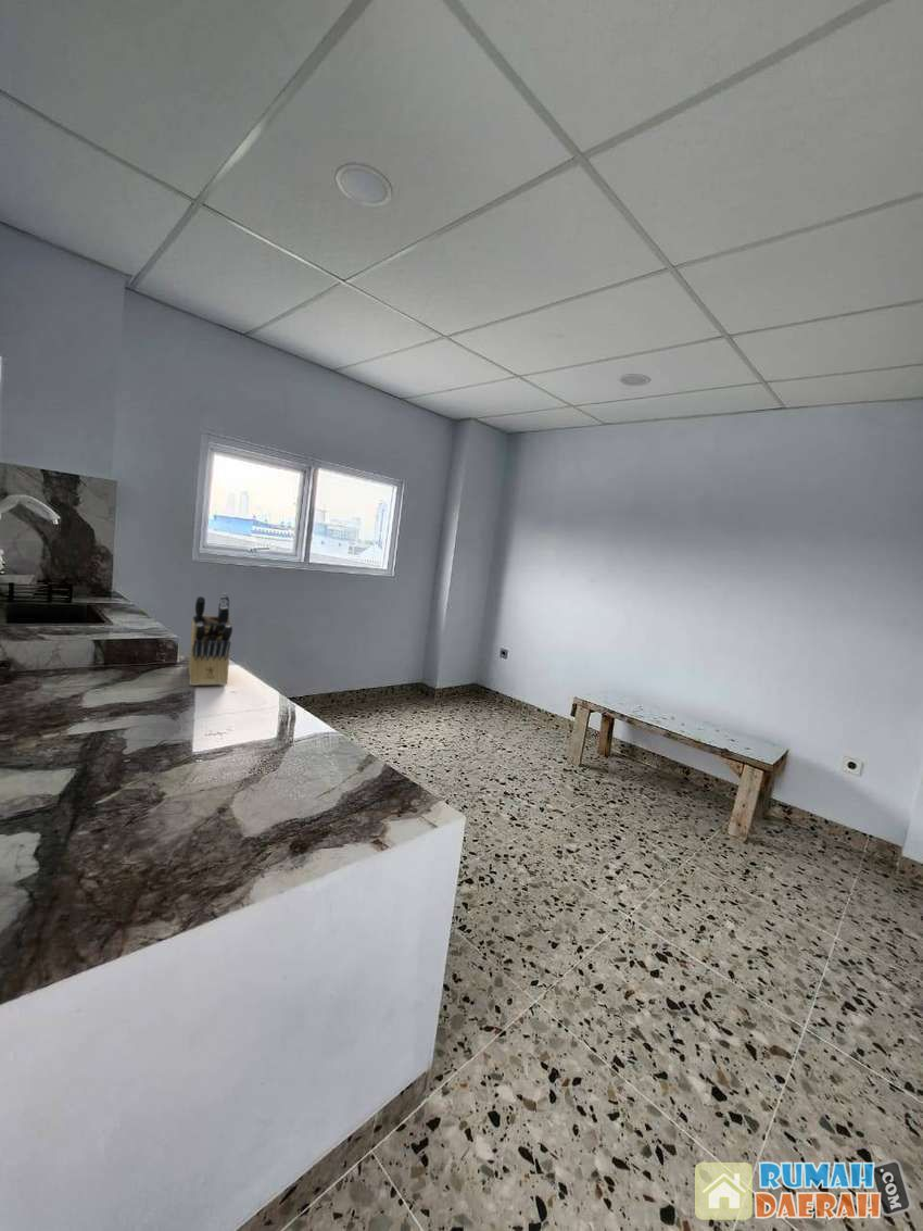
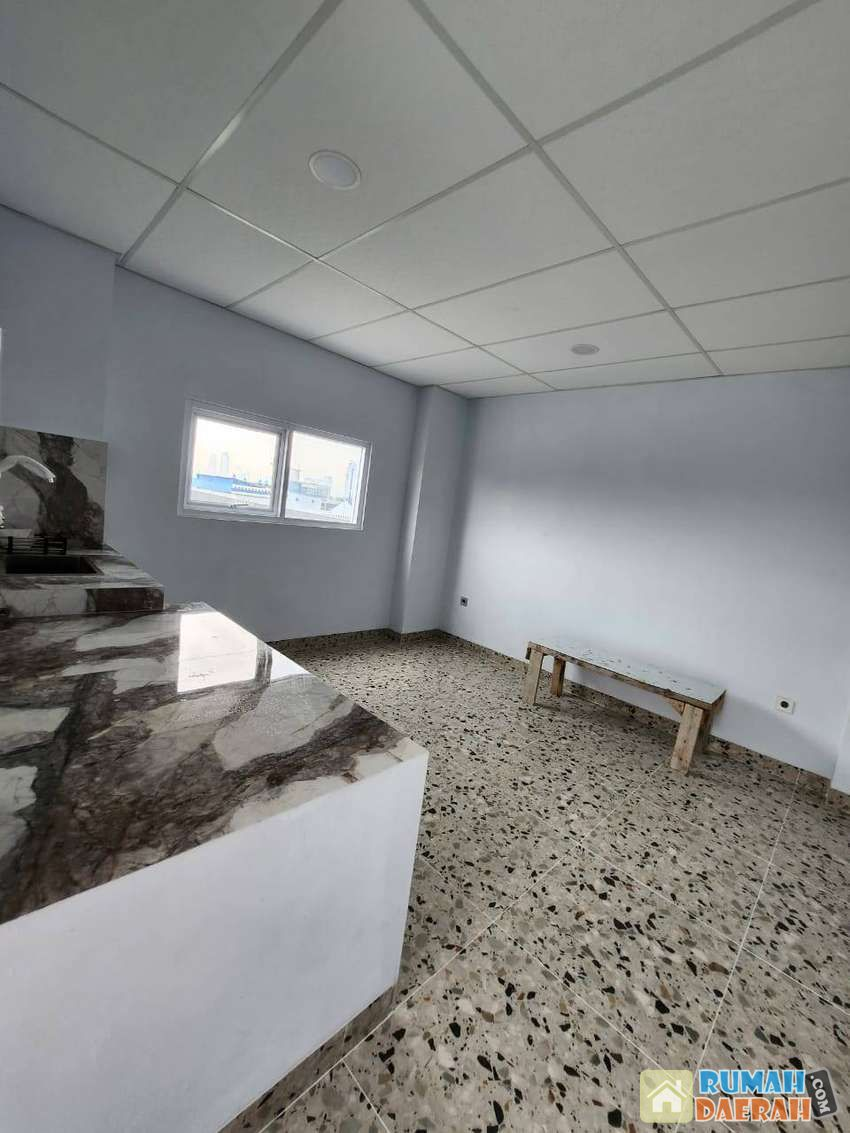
- knife block [188,592,233,687]
